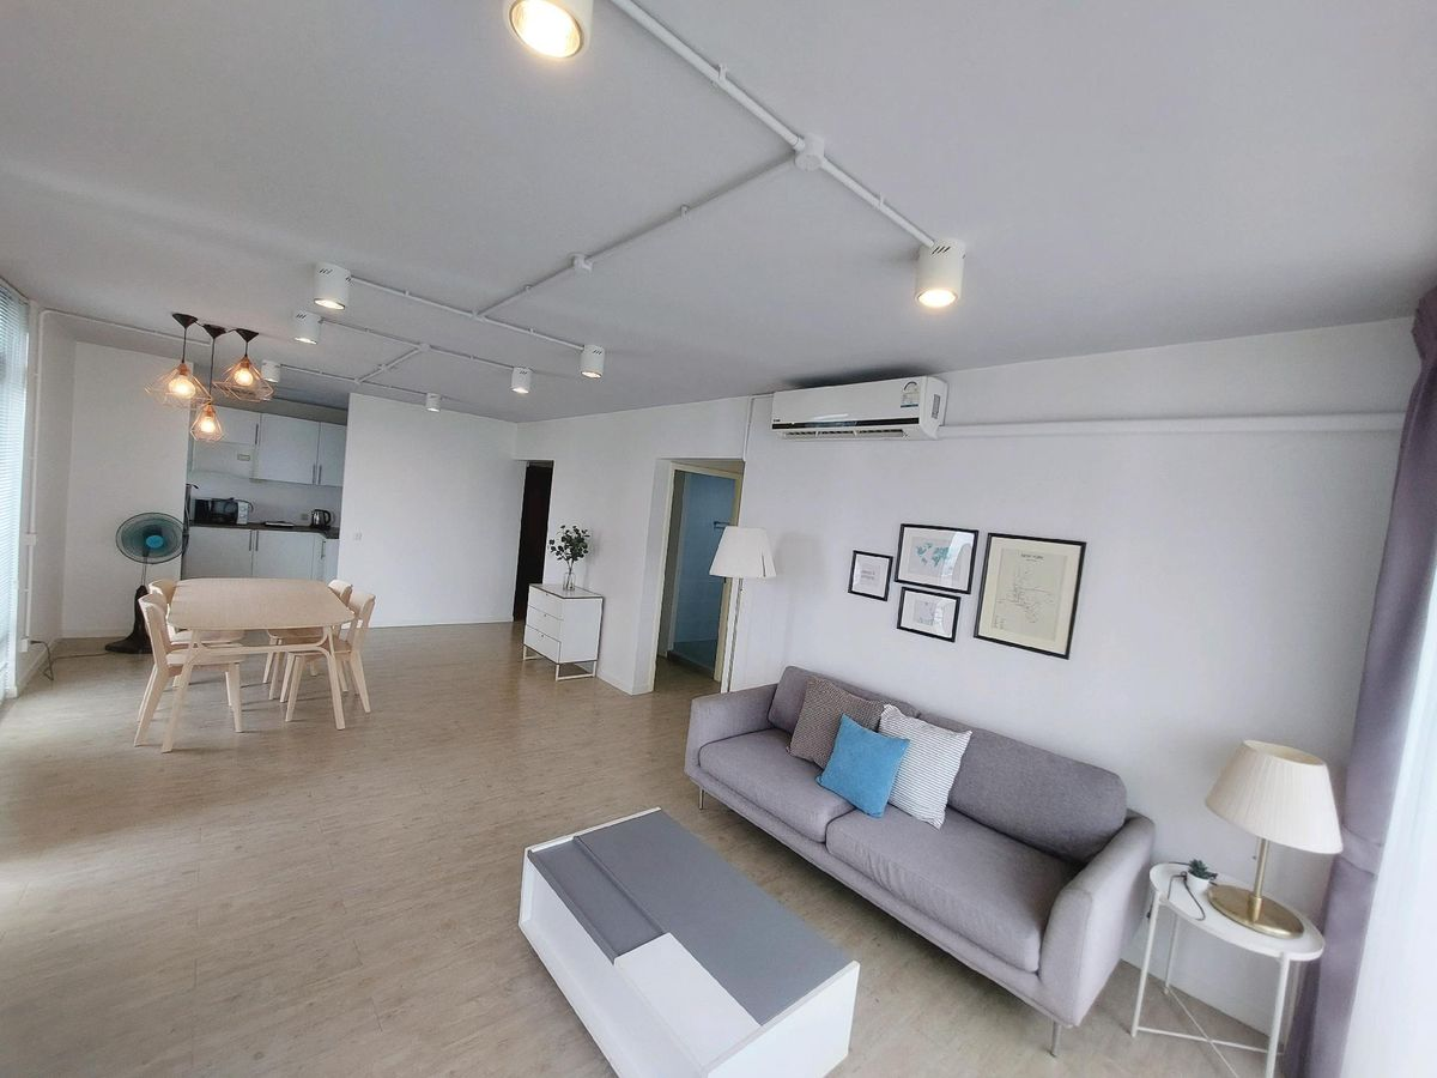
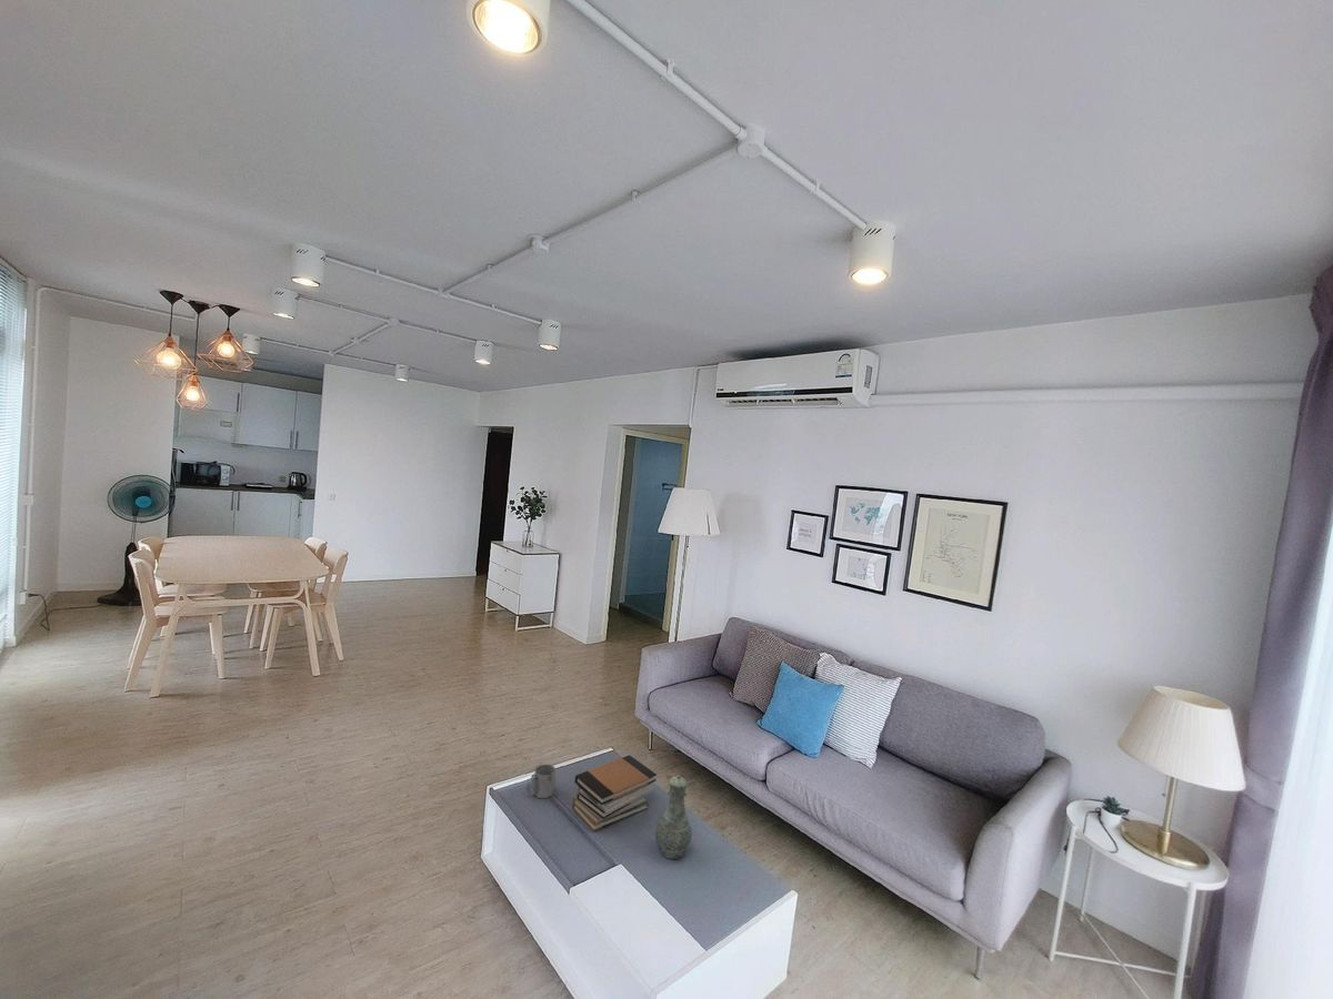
+ mug [525,764,557,799]
+ vase [654,774,692,860]
+ book stack [571,754,658,833]
